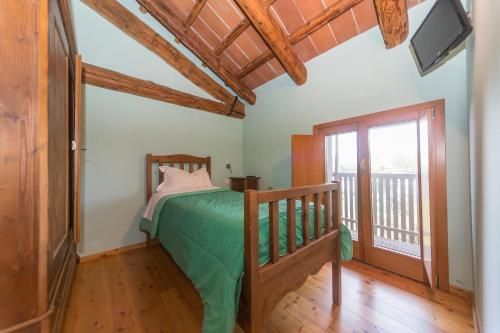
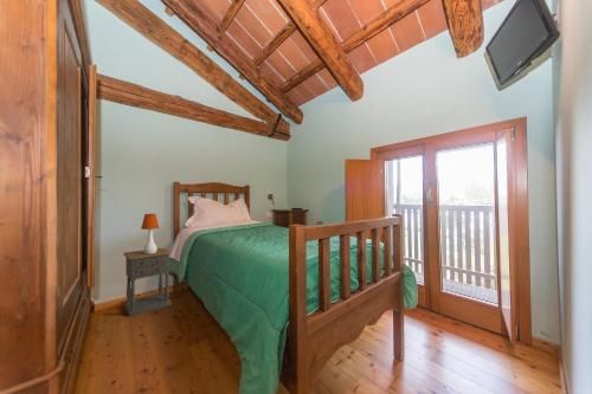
+ nightstand [122,246,173,317]
+ table lamp [140,213,160,254]
